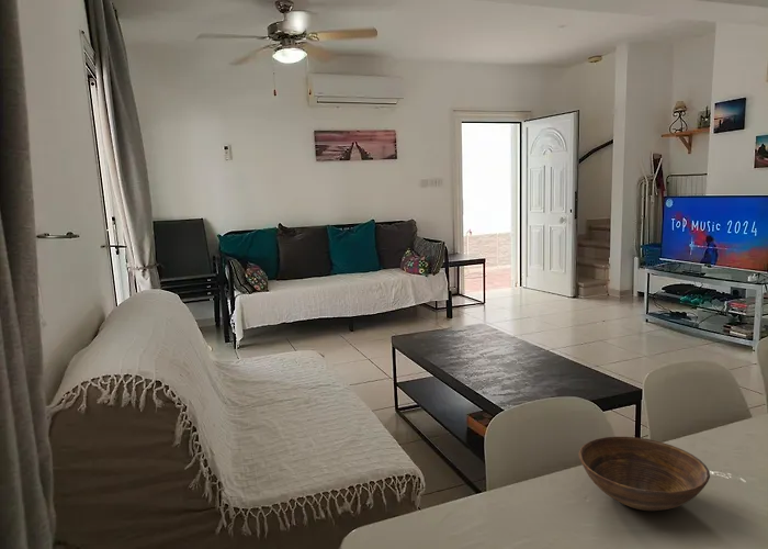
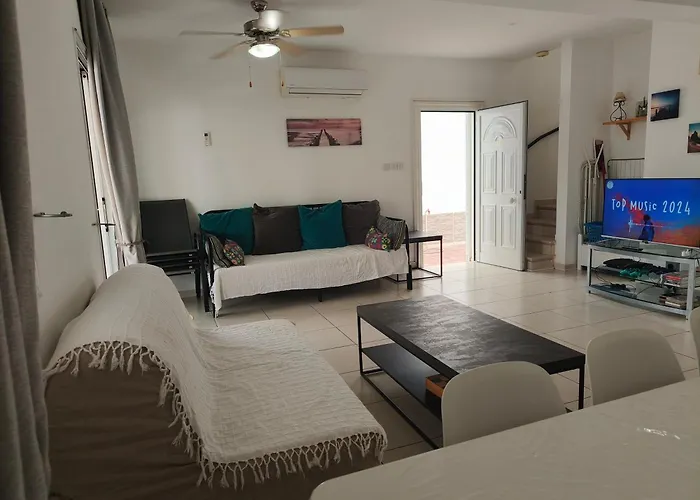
- bowl [578,436,711,512]
